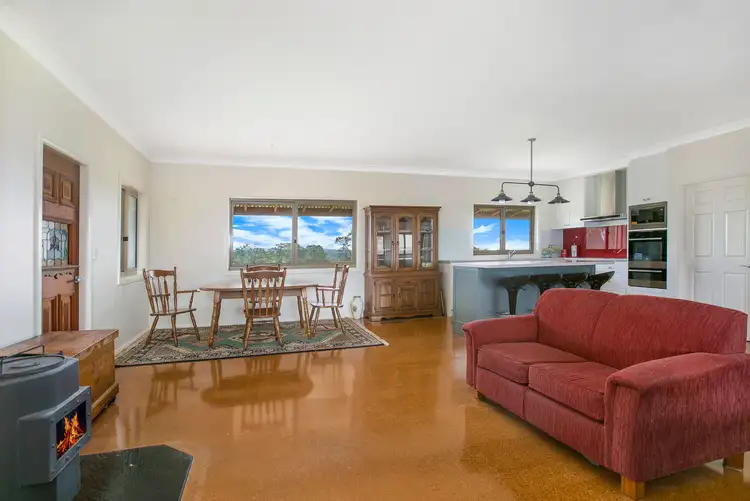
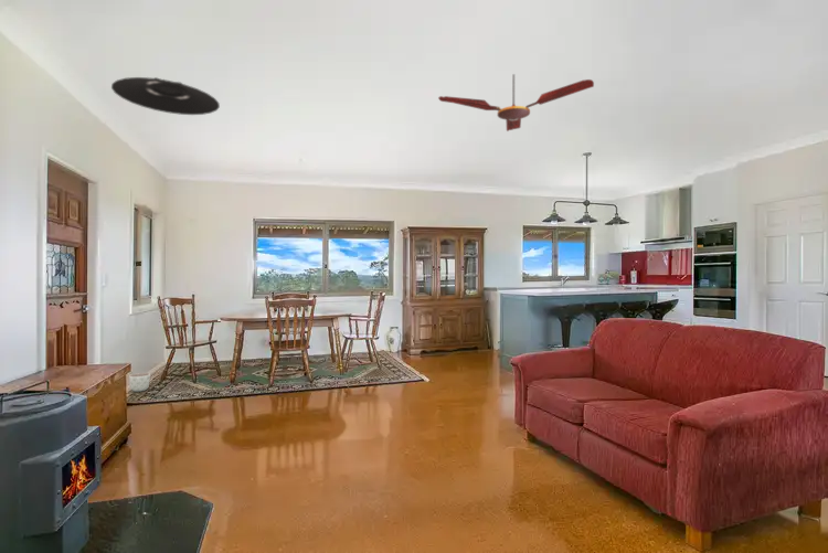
+ ceiling light [110,76,221,116]
+ planter [128,372,151,393]
+ ceiling fan [437,73,595,132]
